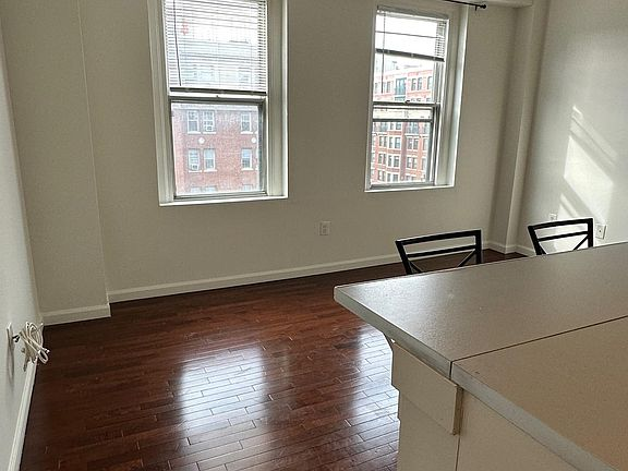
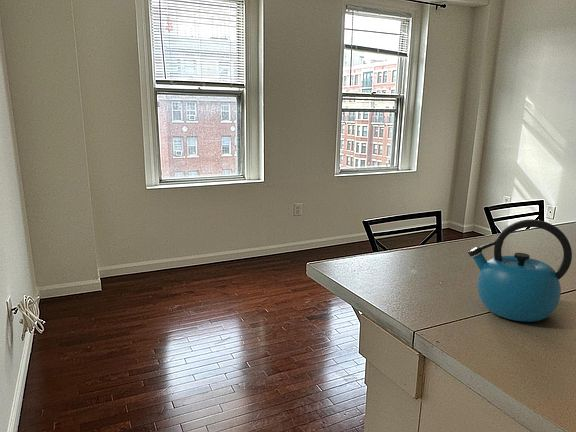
+ kettle [467,218,573,323]
